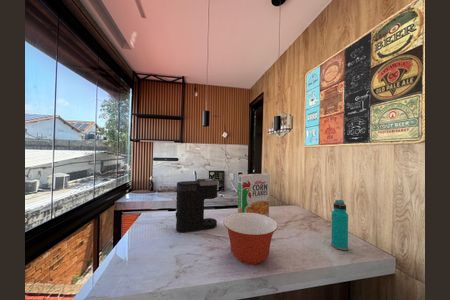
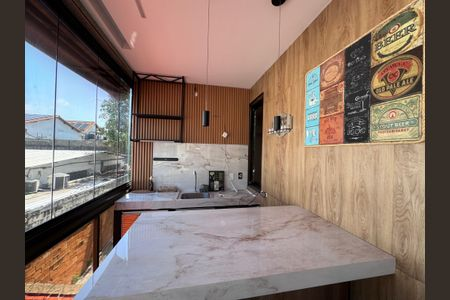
- mixing bowl [222,212,279,266]
- coffee maker [175,178,220,234]
- water bottle [330,199,349,251]
- cereal box [237,173,271,217]
